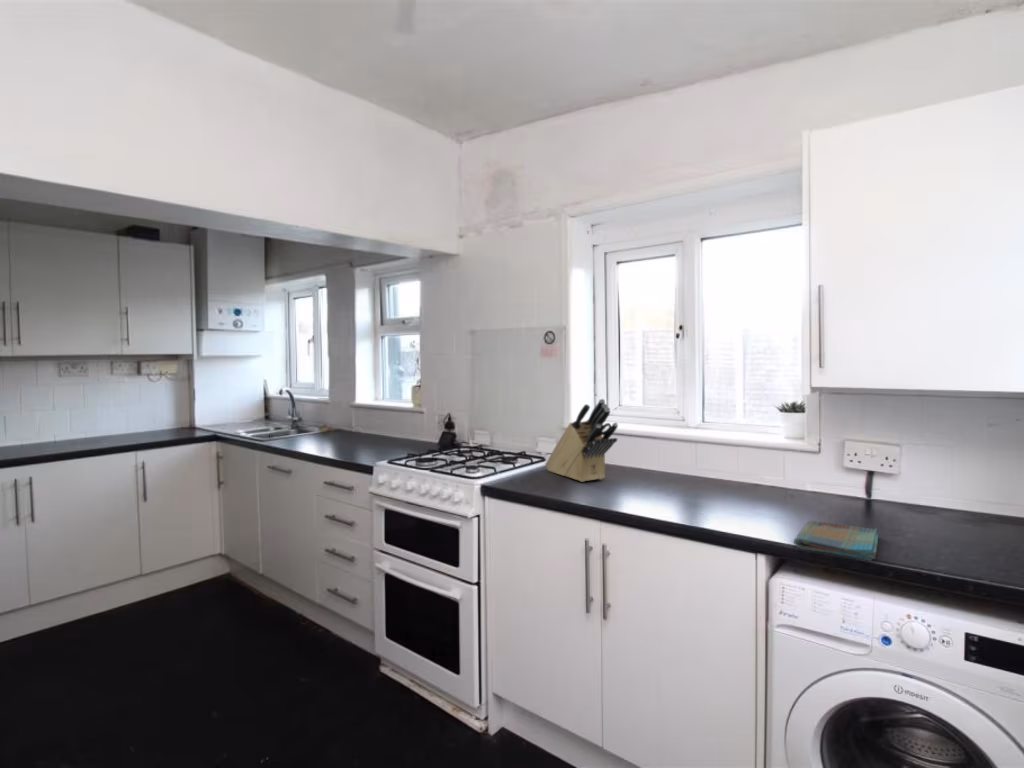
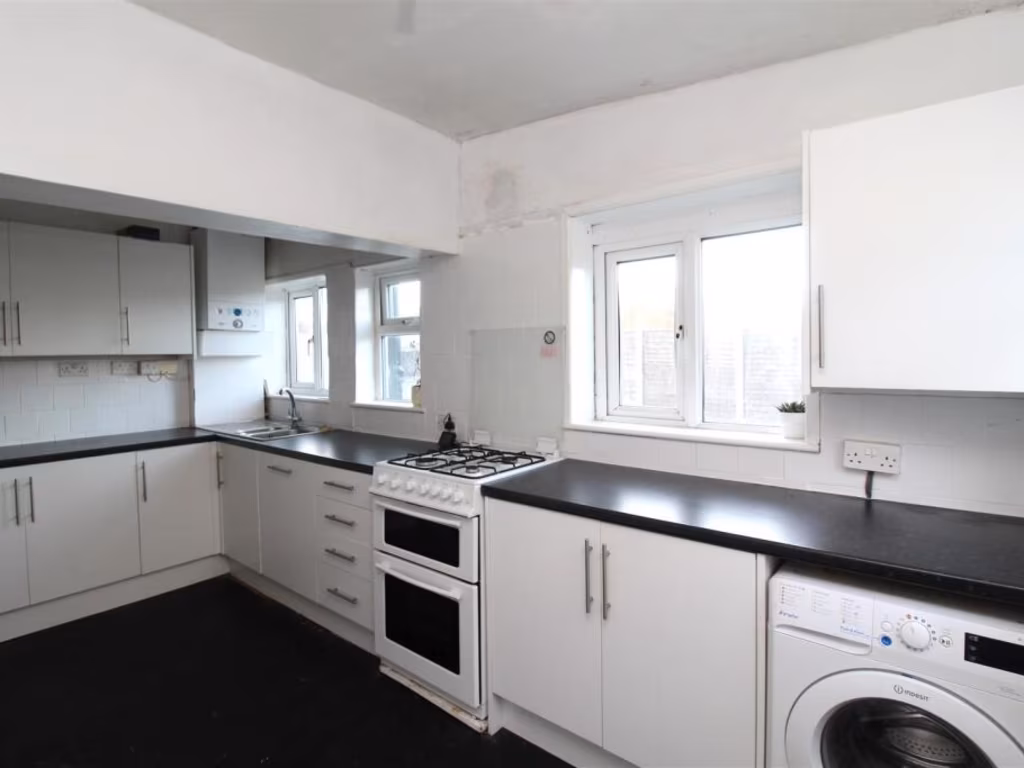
- dish towel [793,519,879,562]
- knife block [544,398,619,483]
